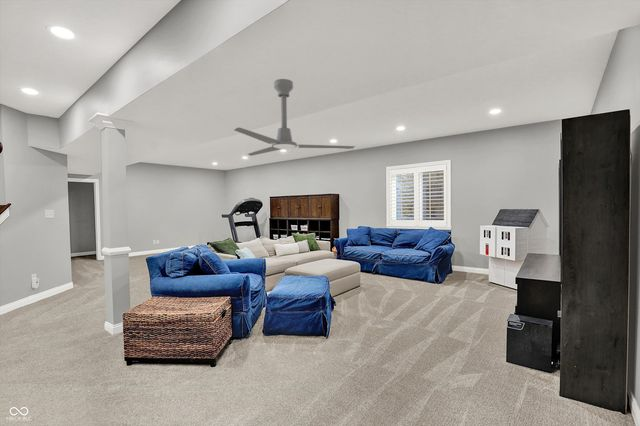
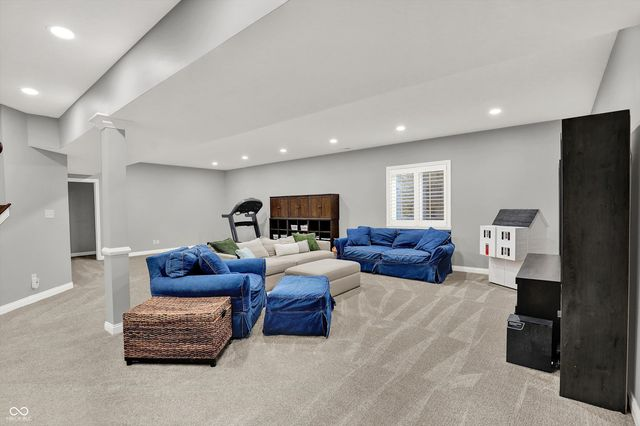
- ceiling fan [233,78,357,157]
